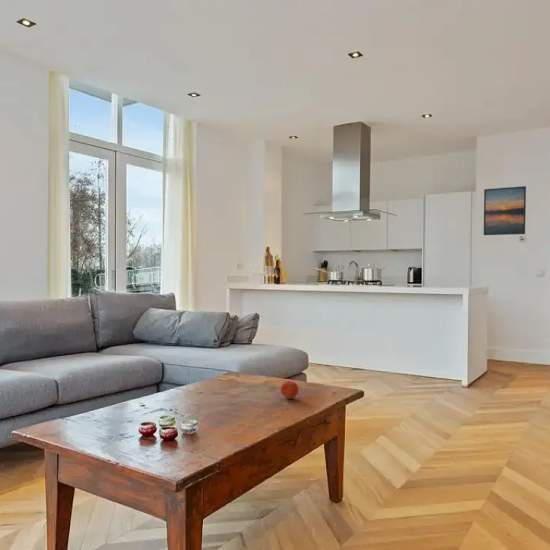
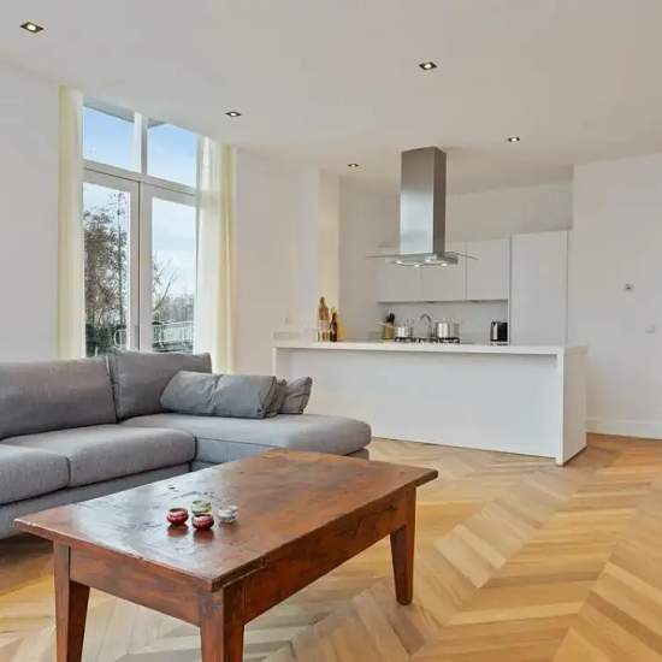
- apple [280,379,299,400]
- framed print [483,185,527,236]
